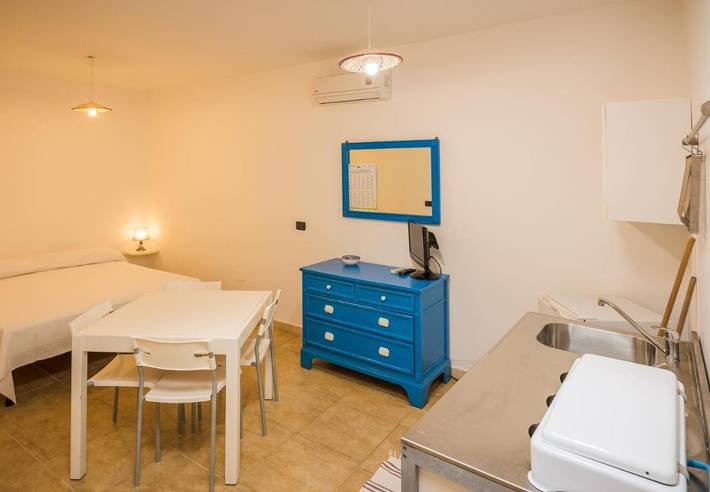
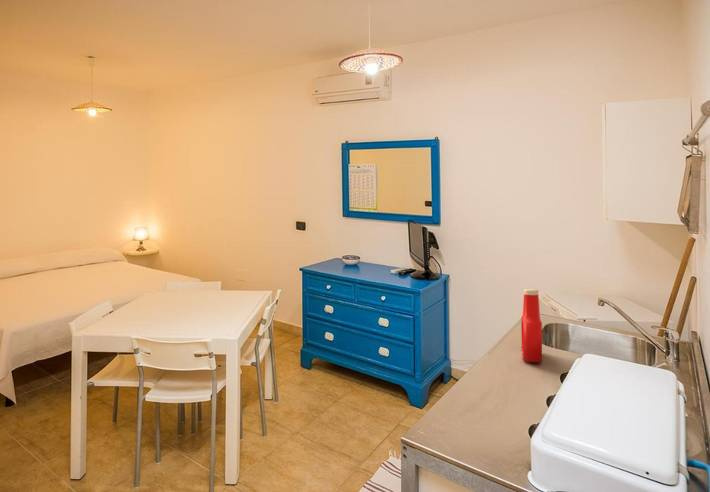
+ soap bottle [520,288,543,363]
